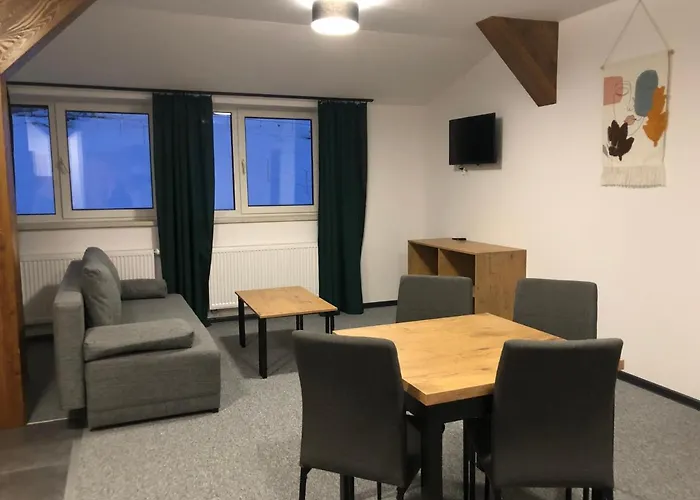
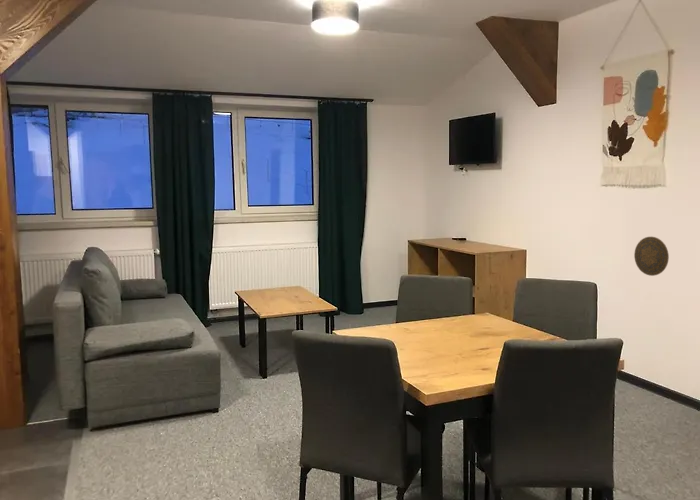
+ decorative plate [633,236,670,277]
